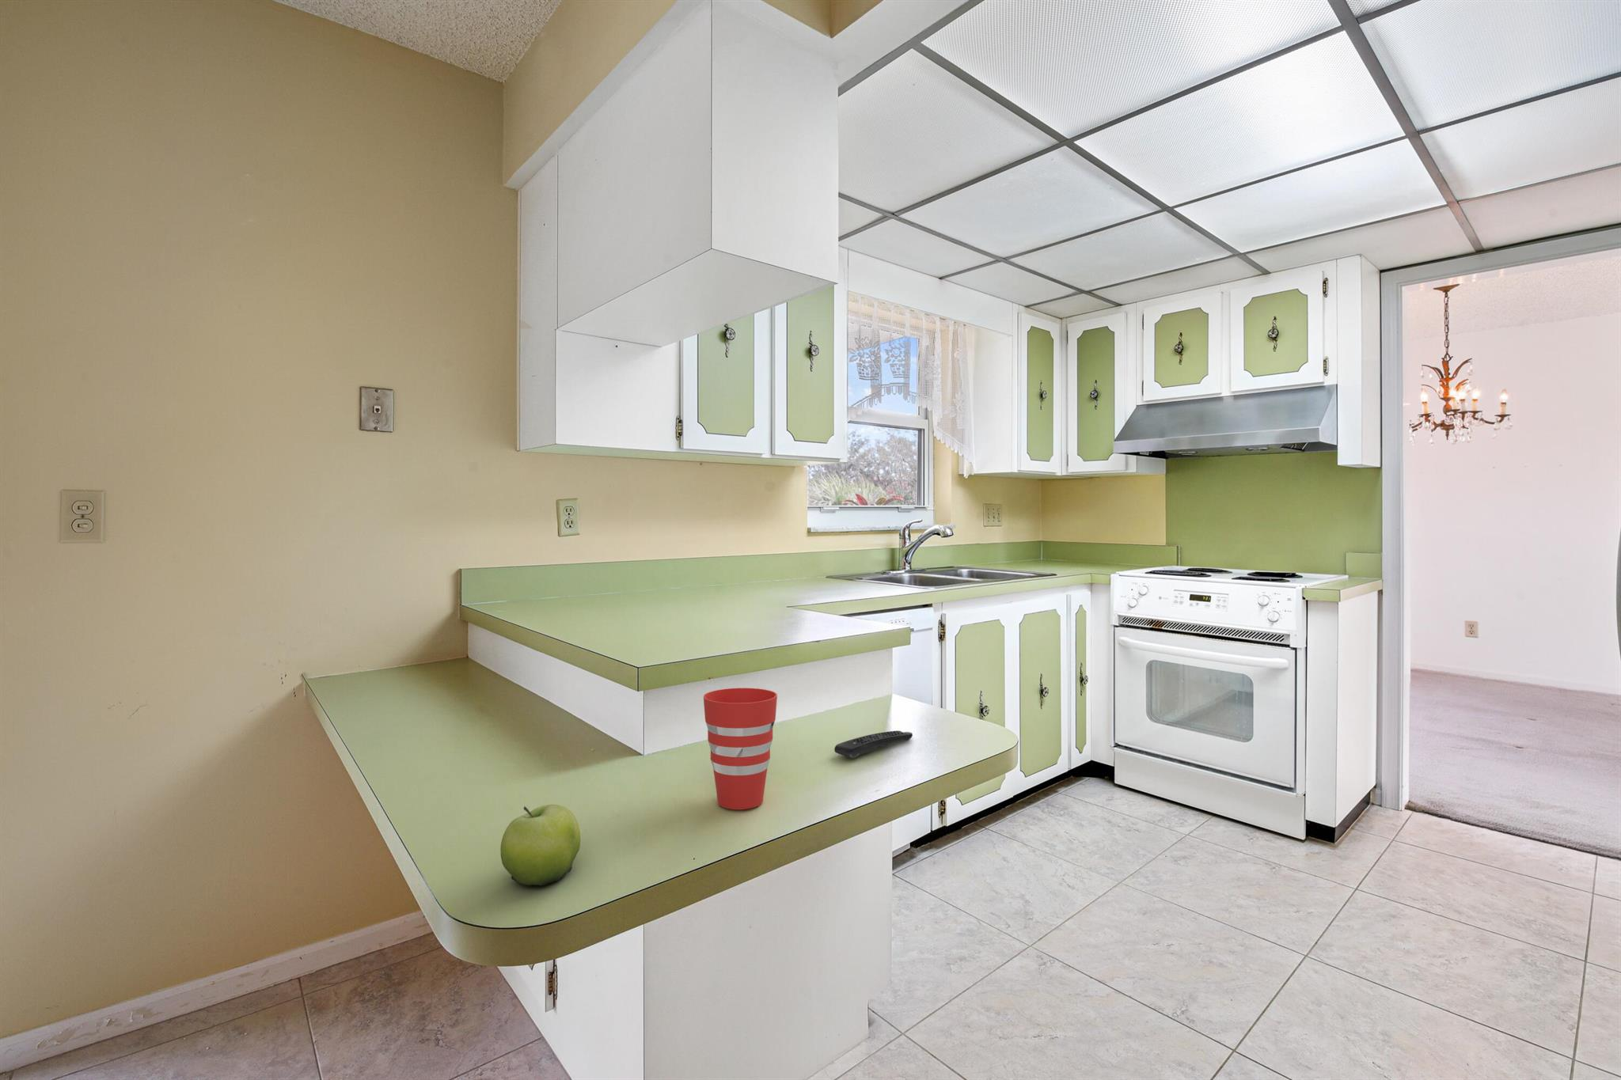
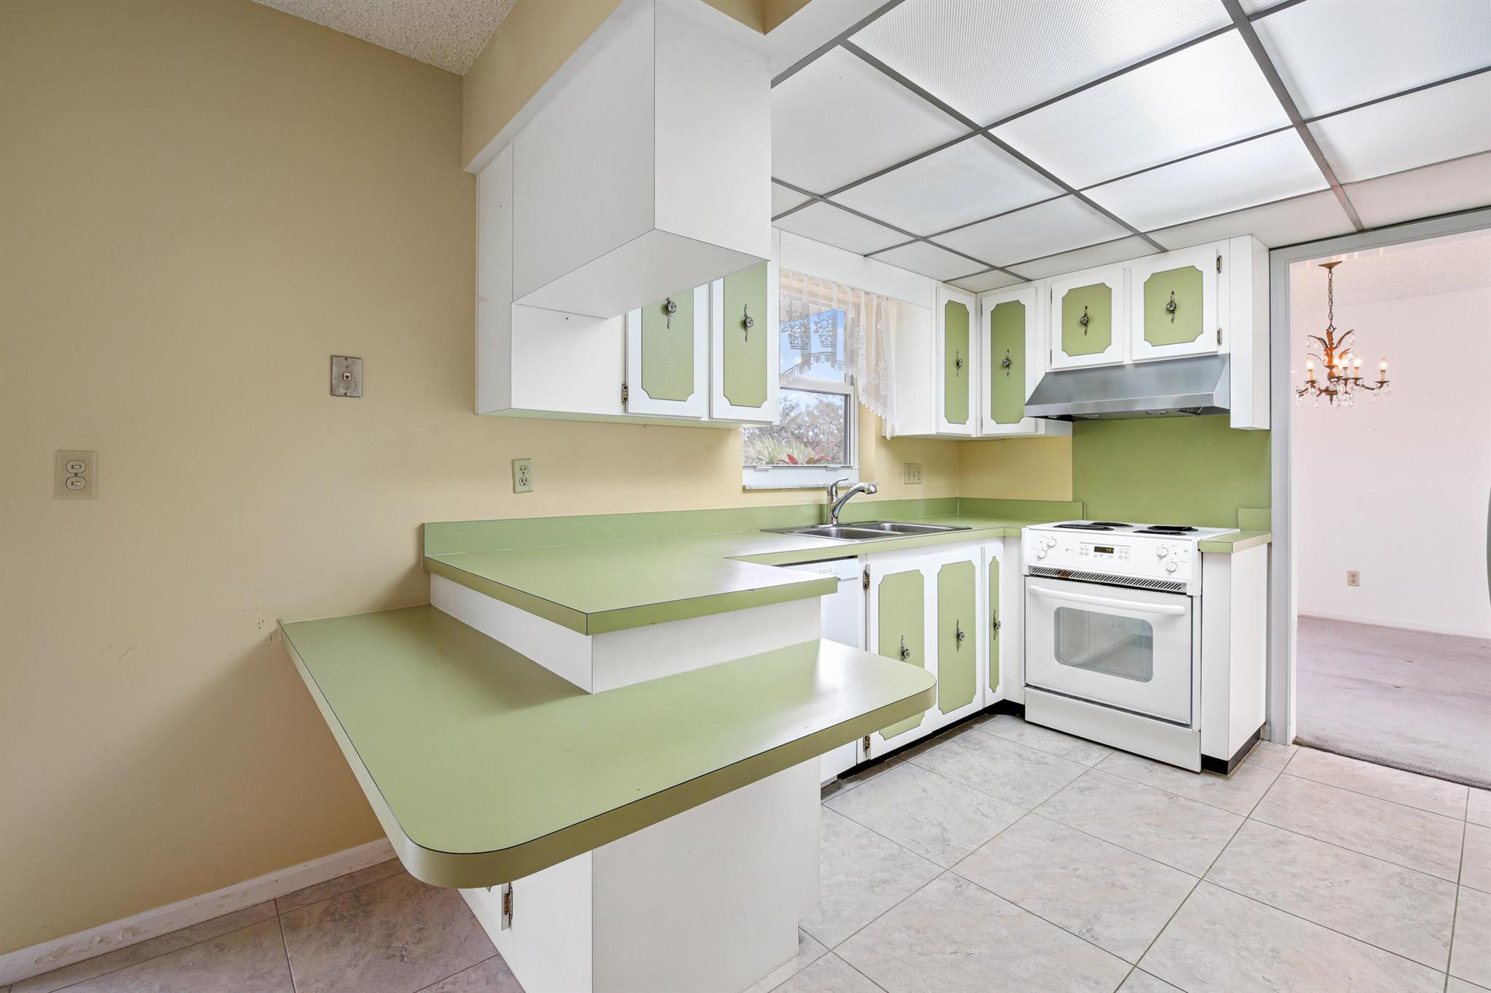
- fruit [499,804,581,886]
- remote control [834,729,914,758]
- cup [703,687,779,810]
